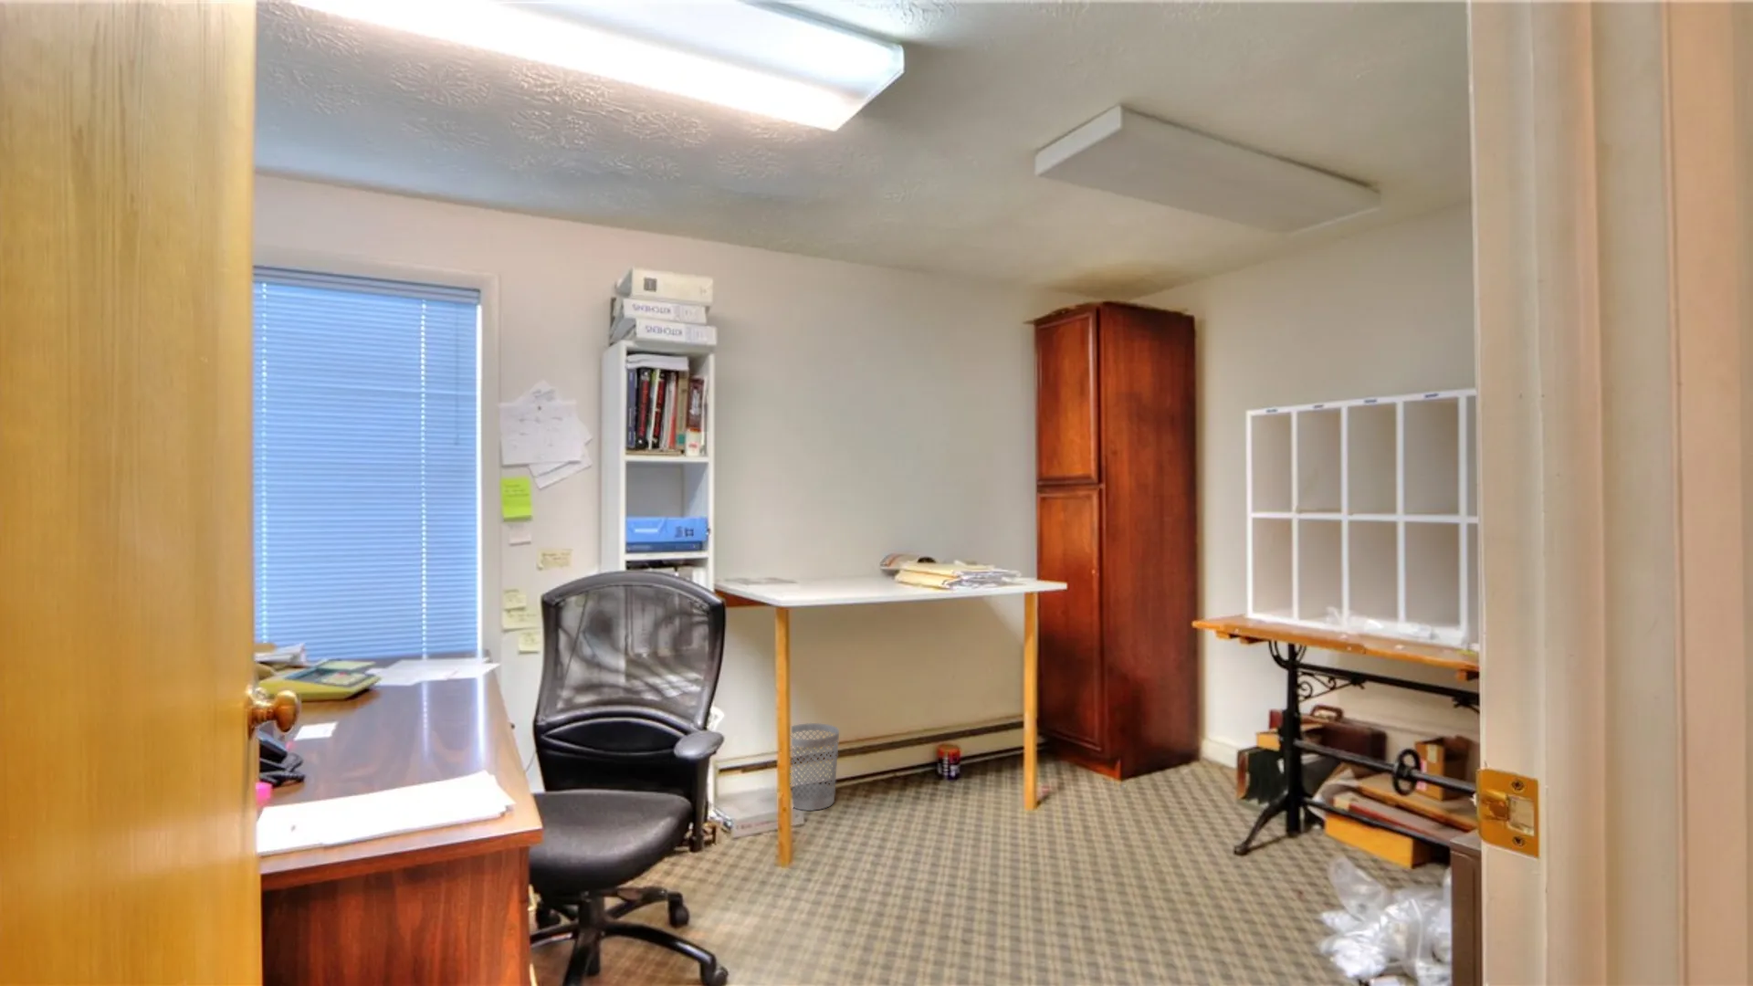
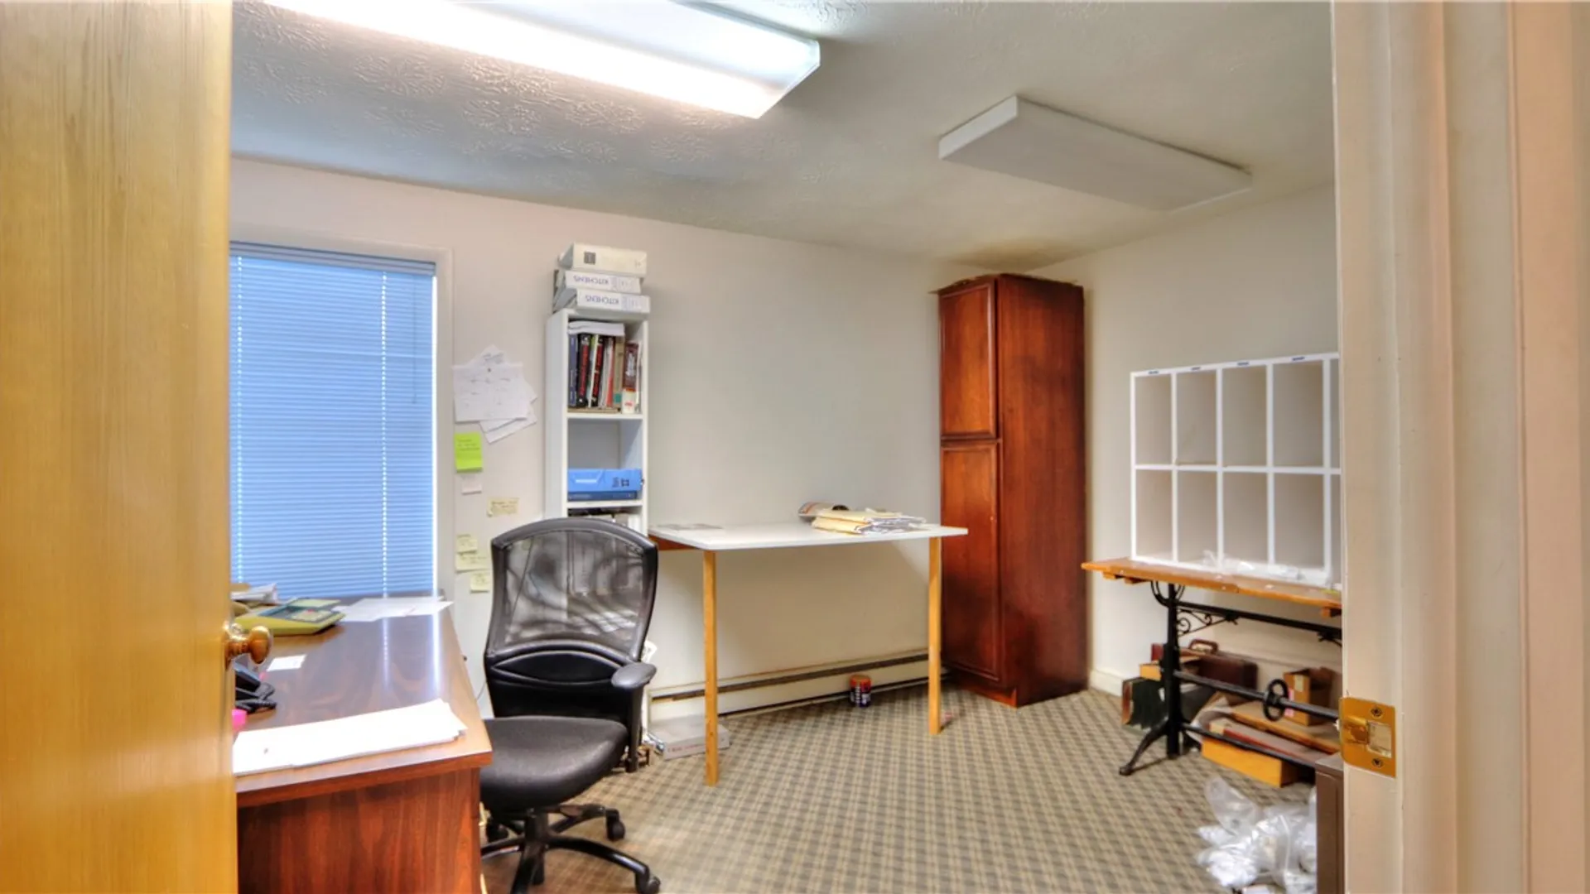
- wastebasket [791,722,840,811]
